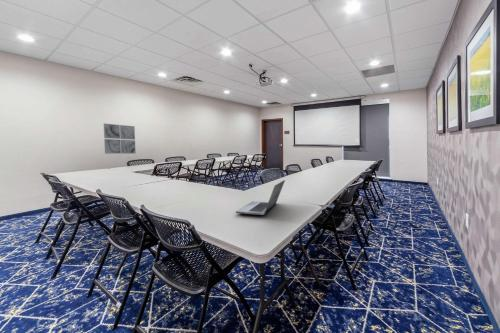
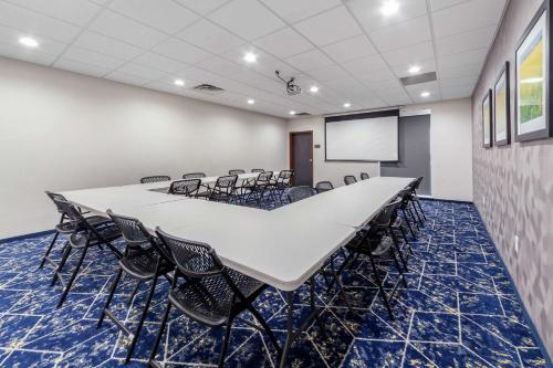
- laptop [235,179,286,216]
- wall art [103,122,137,155]
